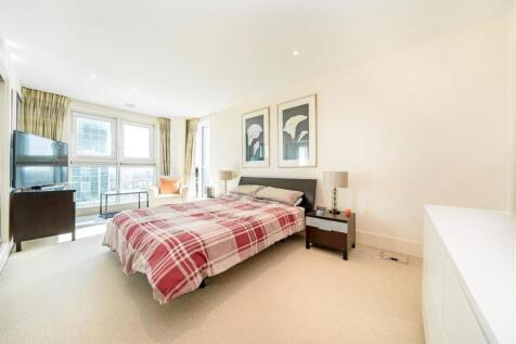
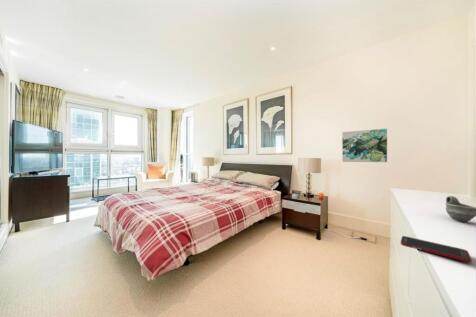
+ cell phone [400,235,473,263]
+ wall art [341,128,388,163]
+ cup [445,195,476,223]
